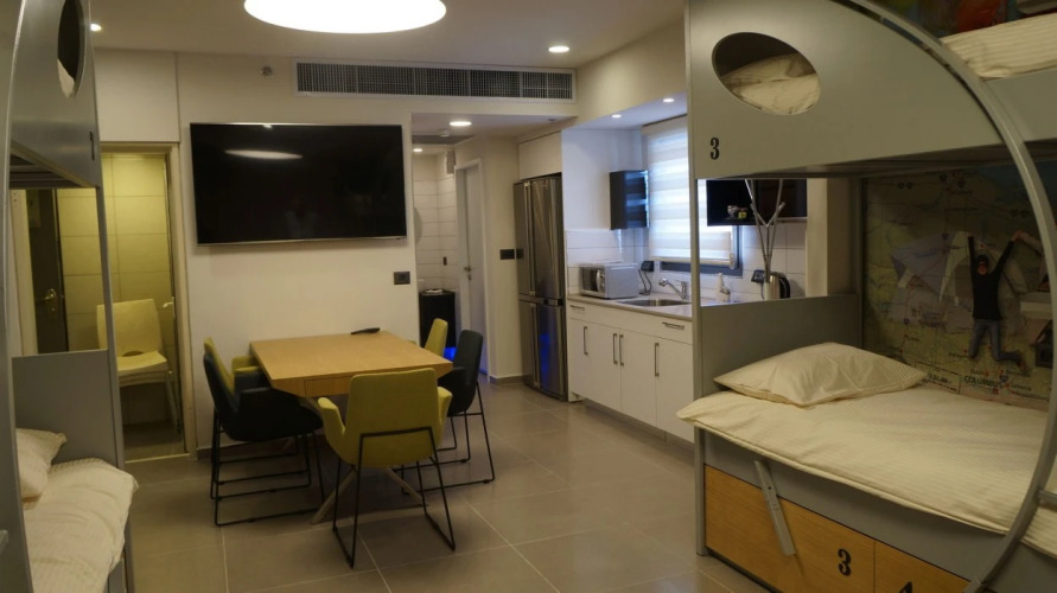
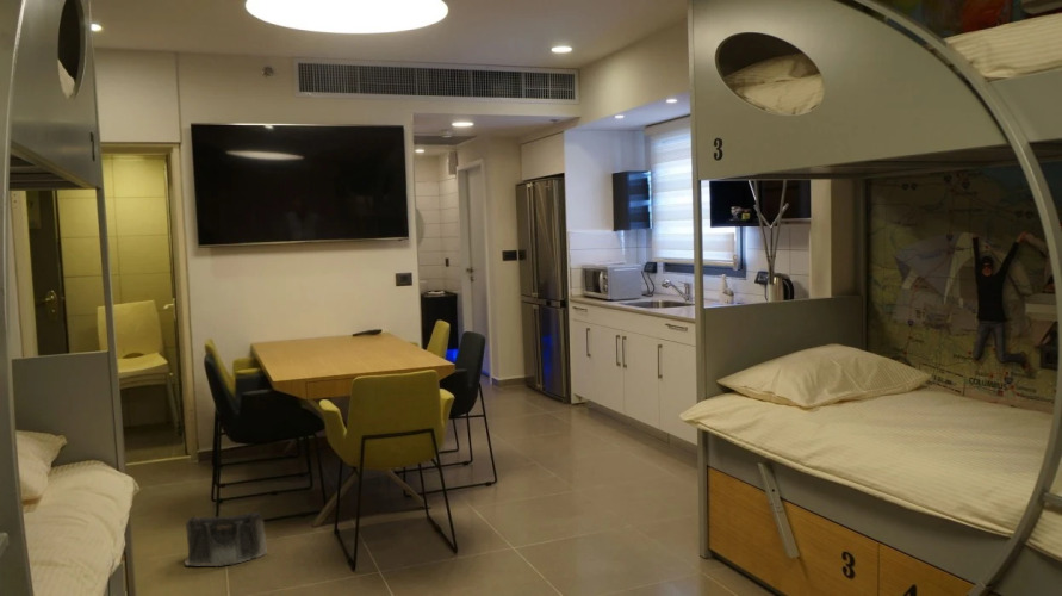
+ saddlebag [184,511,268,567]
